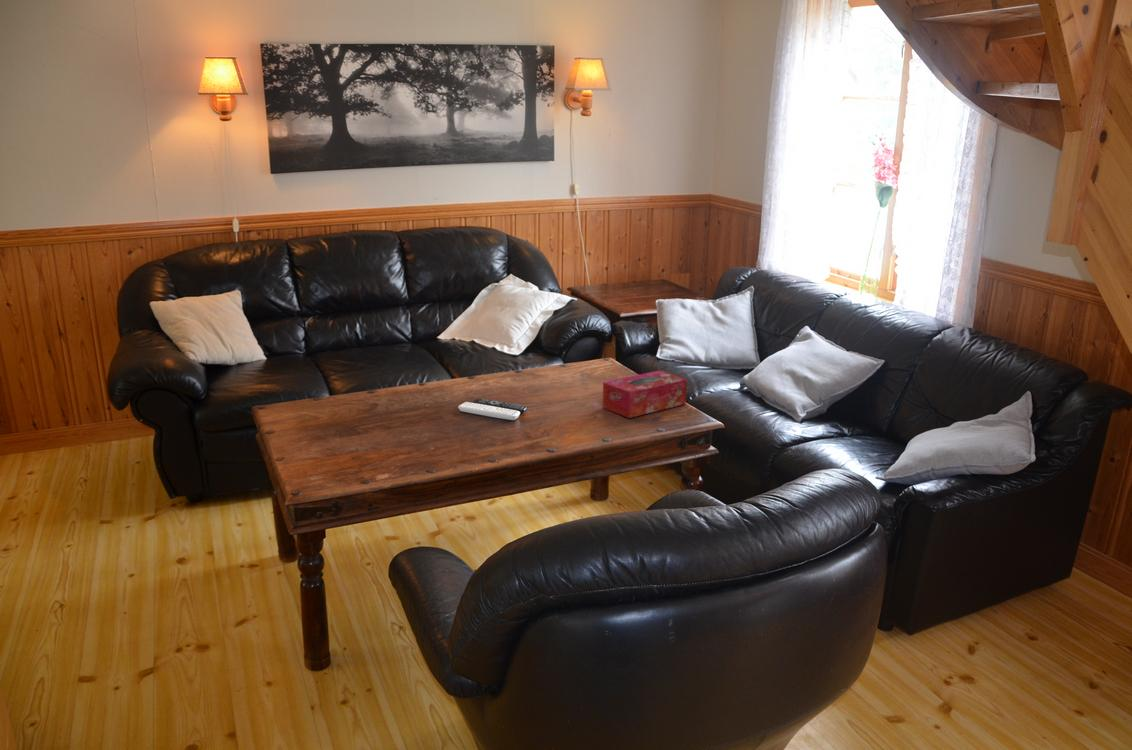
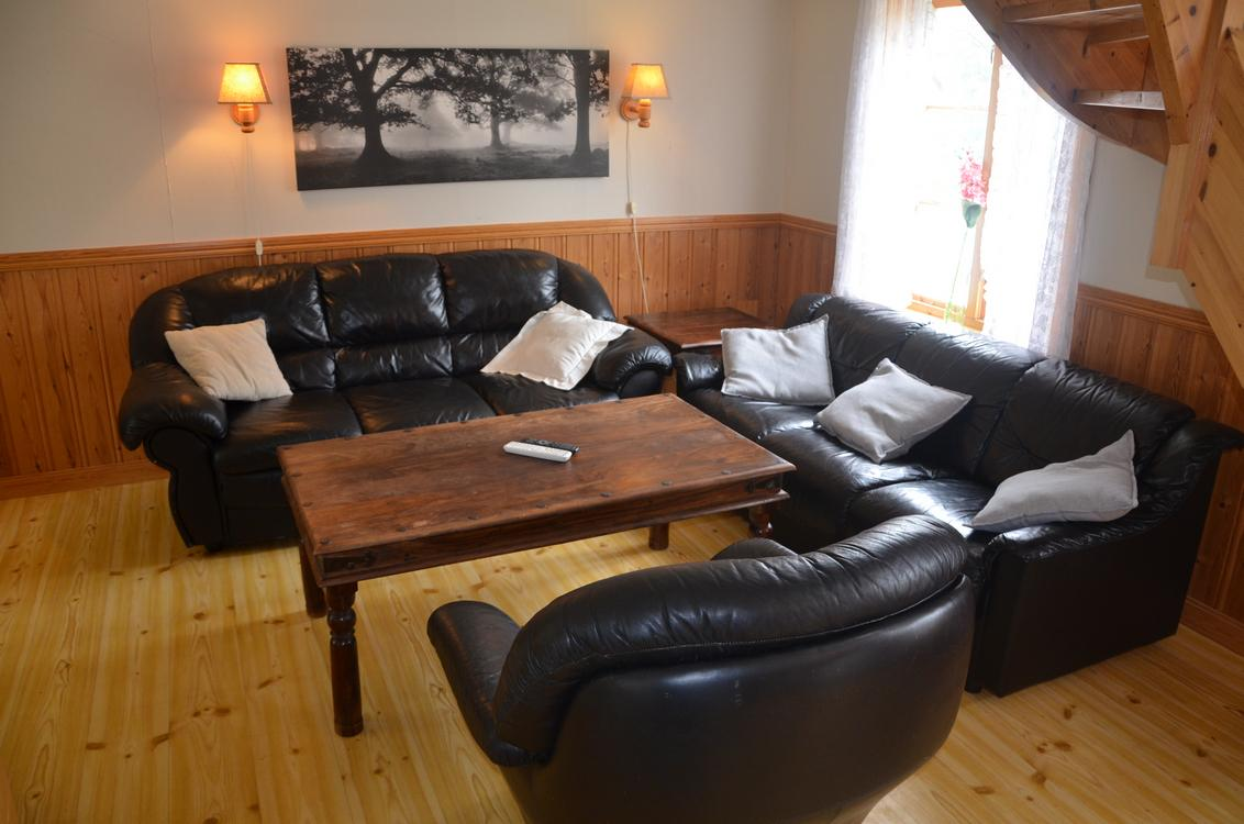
- tissue box [602,369,688,419]
